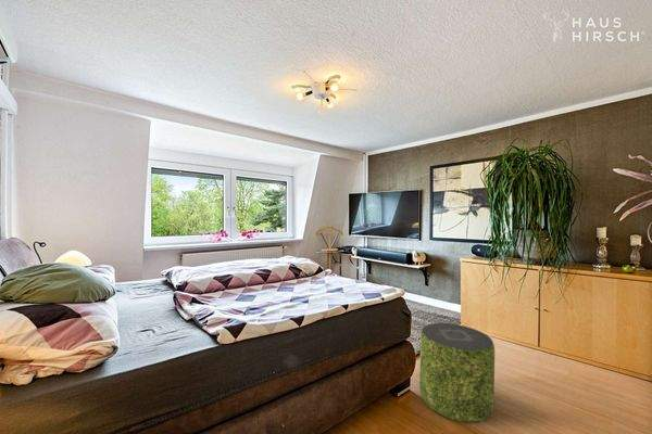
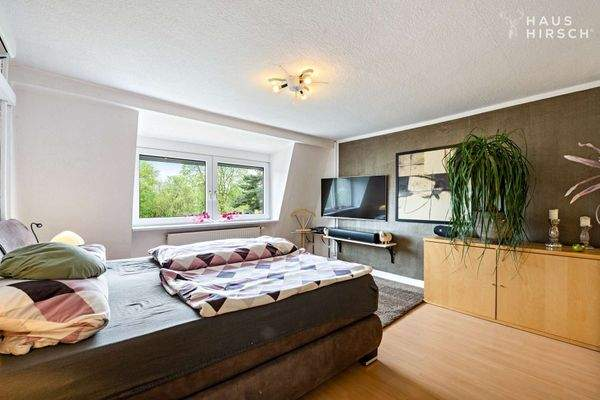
- pouf [418,322,496,424]
